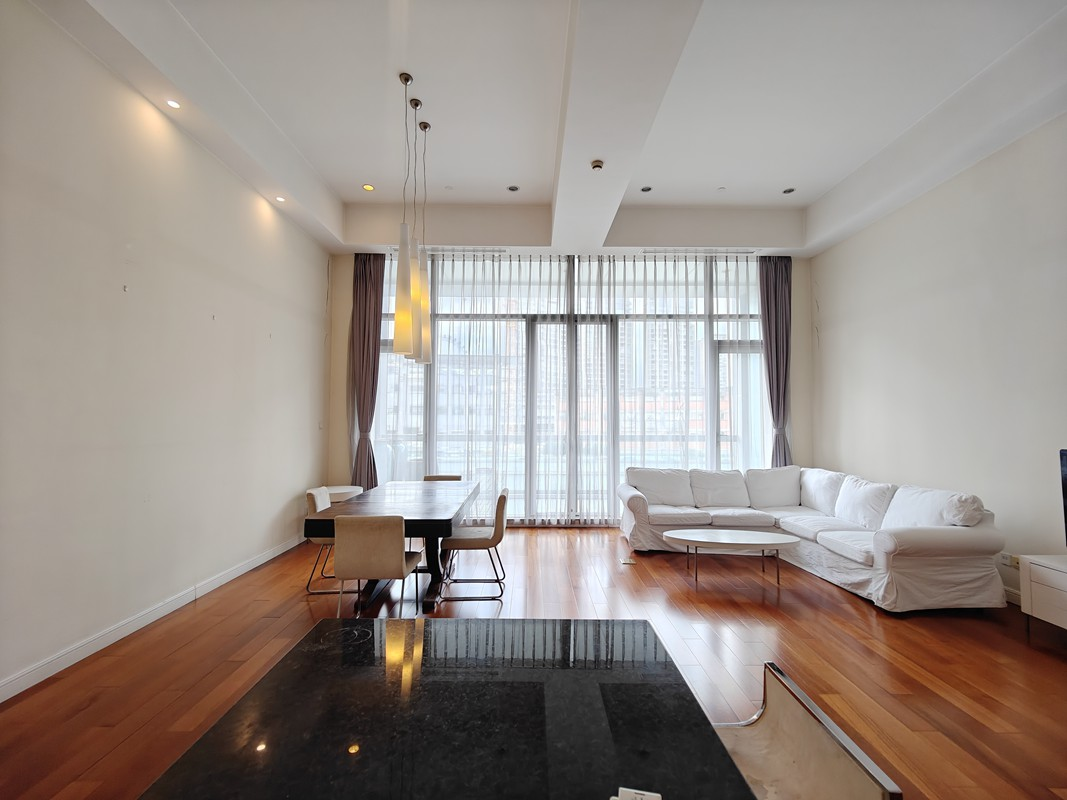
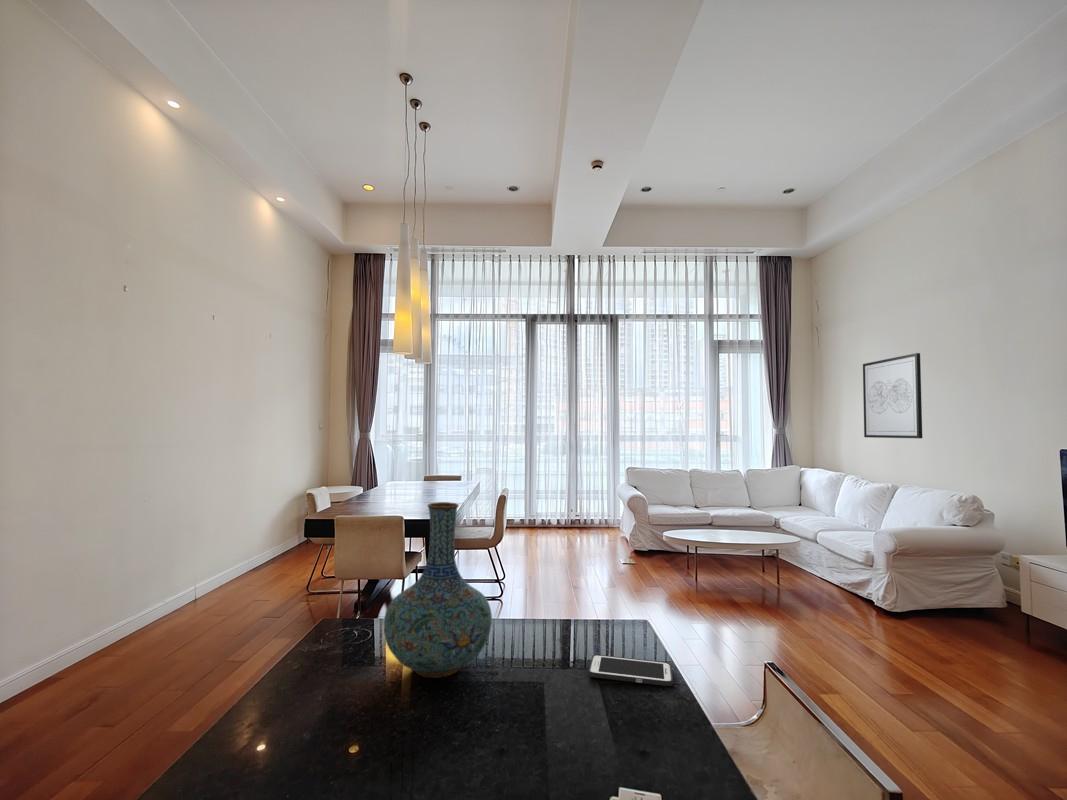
+ cell phone [588,654,674,687]
+ vase [383,501,493,679]
+ wall art [862,352,923,439]
